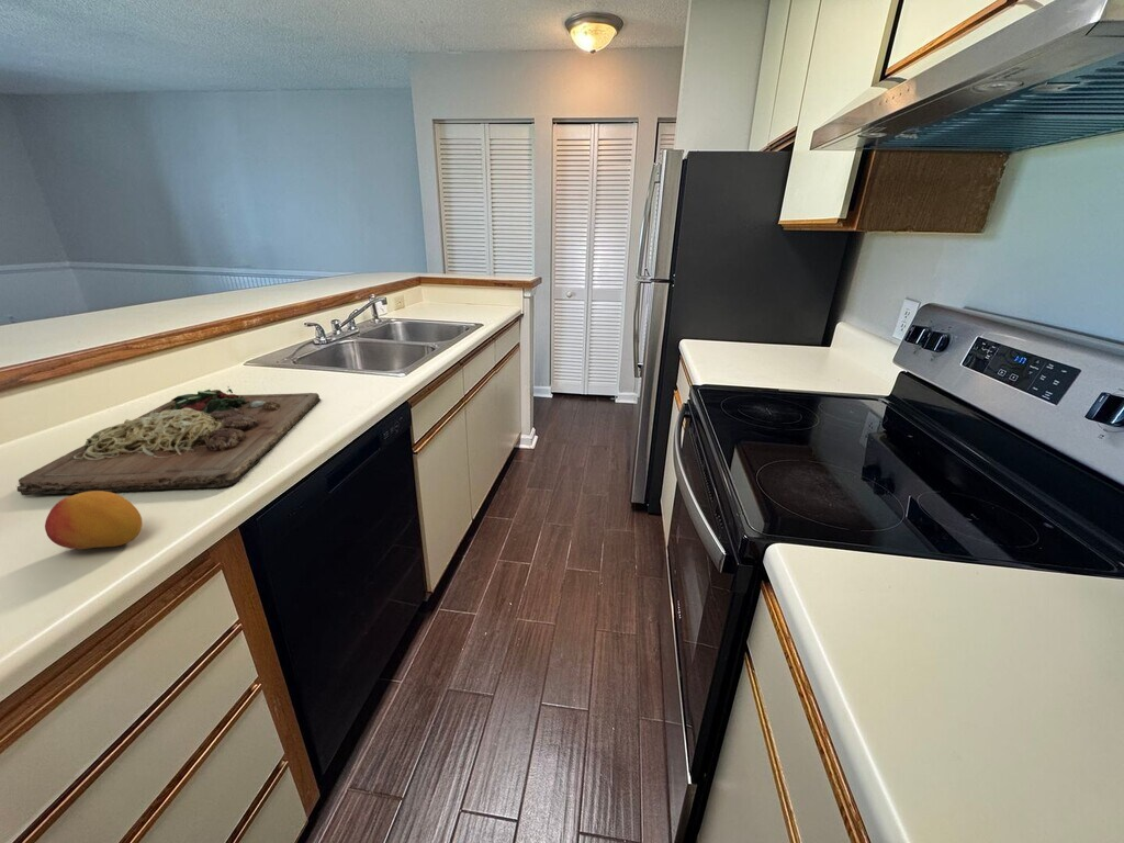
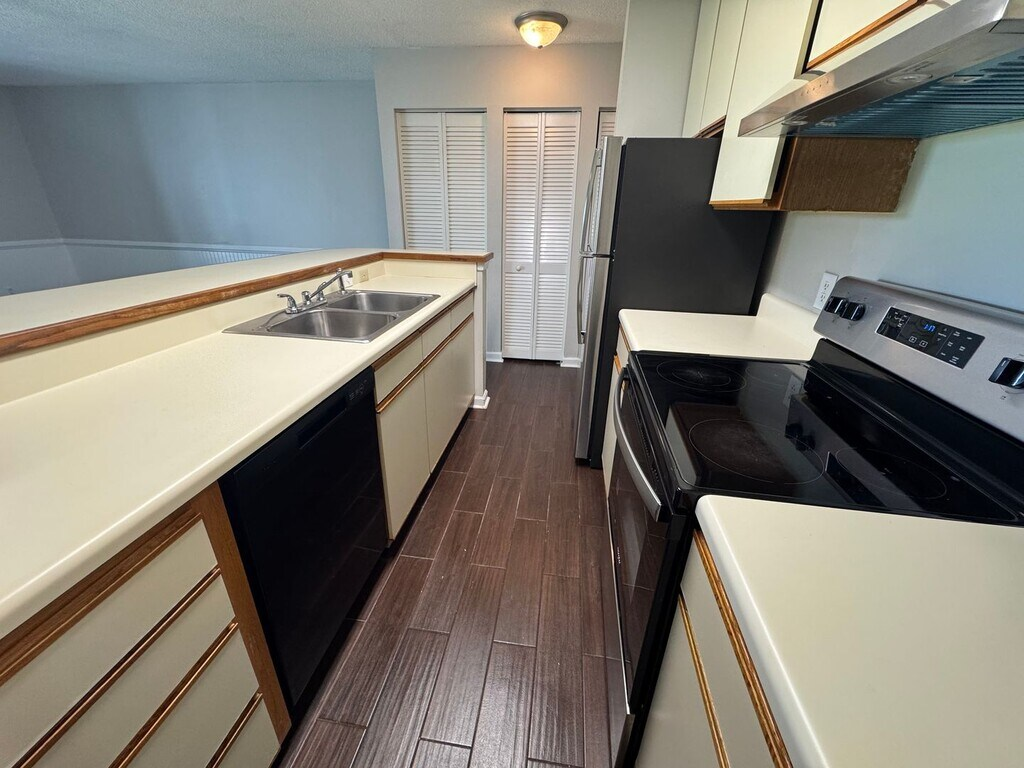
- cutting board [16,385,322,496]
- fruit [44,491,143,550]
